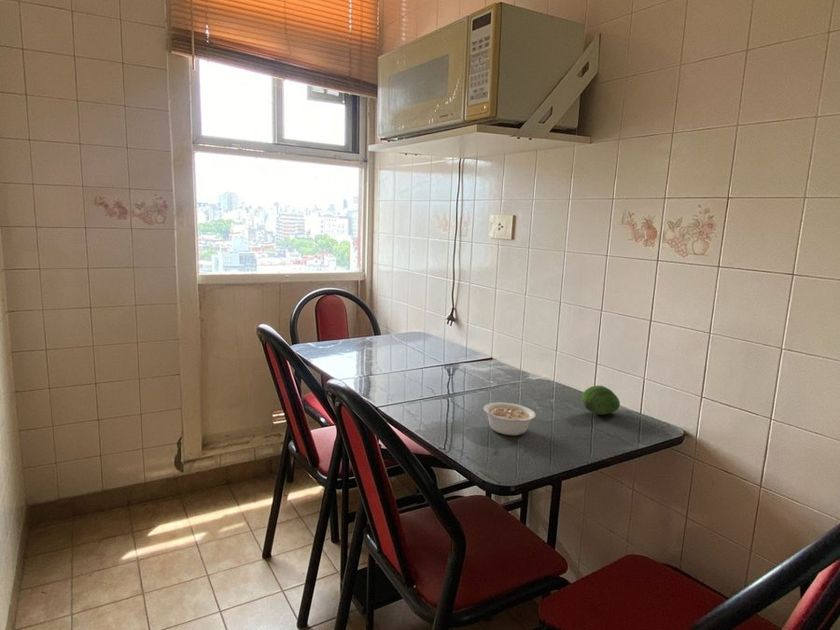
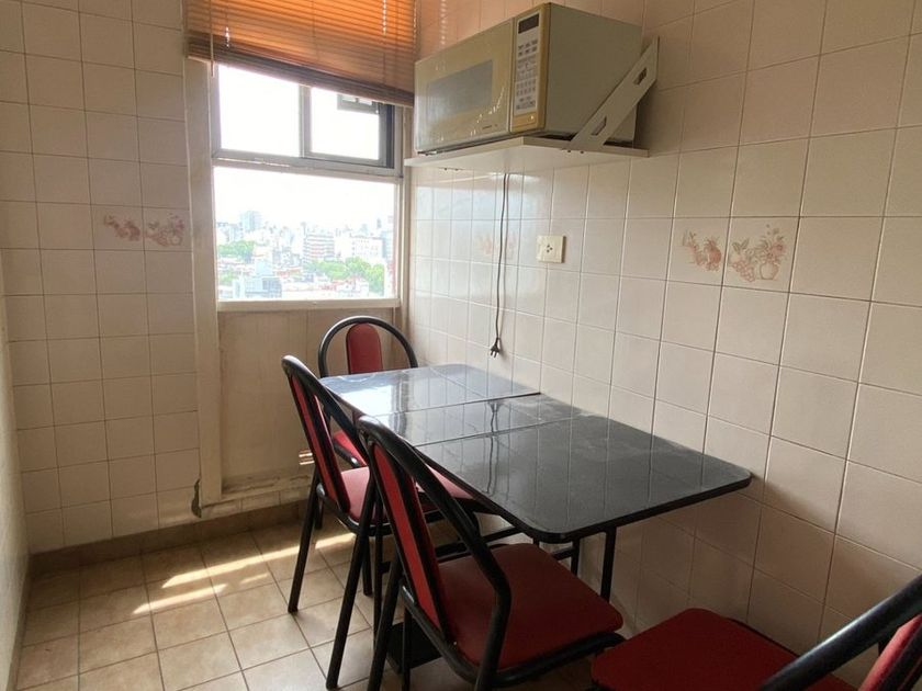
- legume [482,401,536,436]
- fruit [581,385,621,416]
